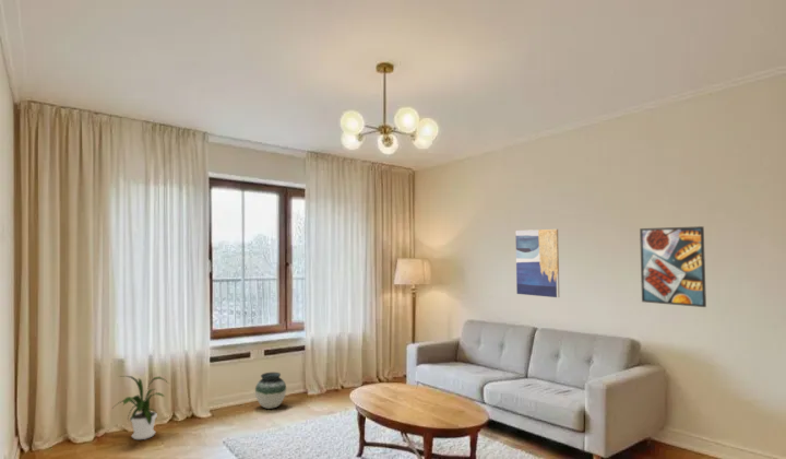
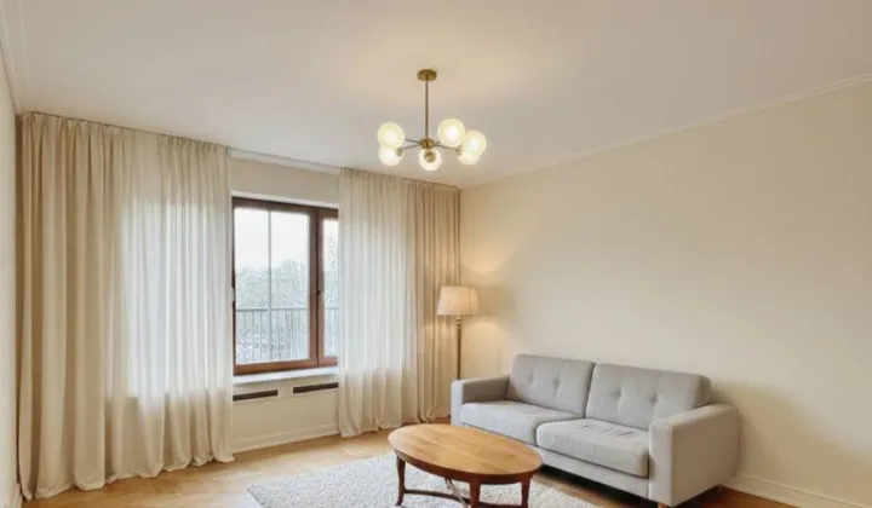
- wall art [514,228,561,298]
- vase [254,372,287,410]
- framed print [639,225,707,308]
- house plant [112,375,171,440]
